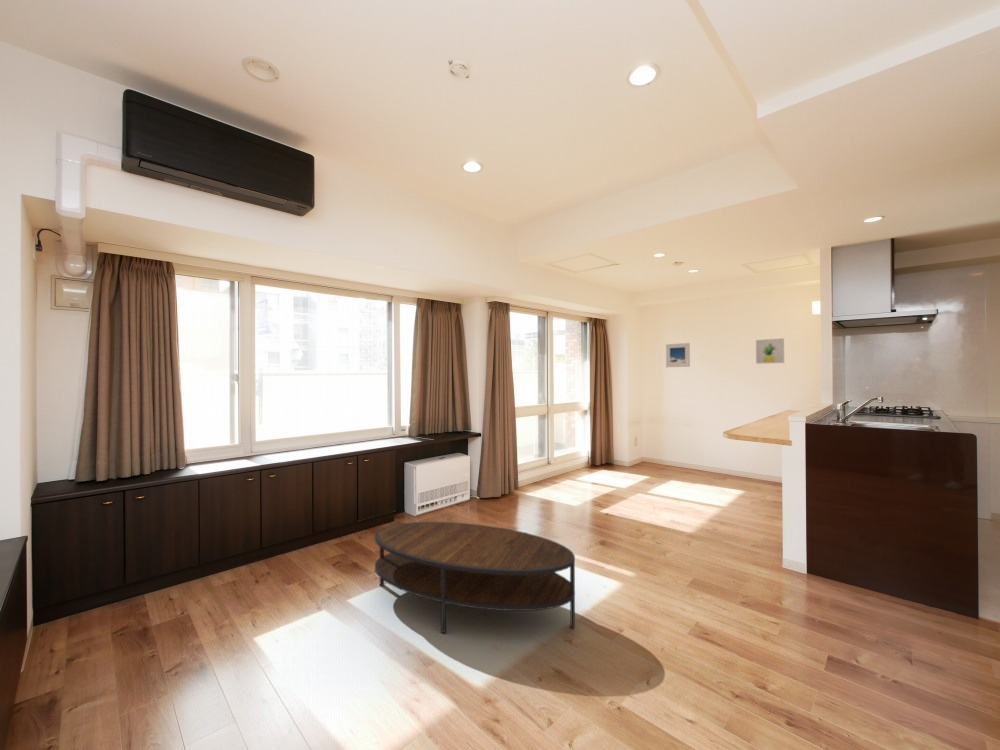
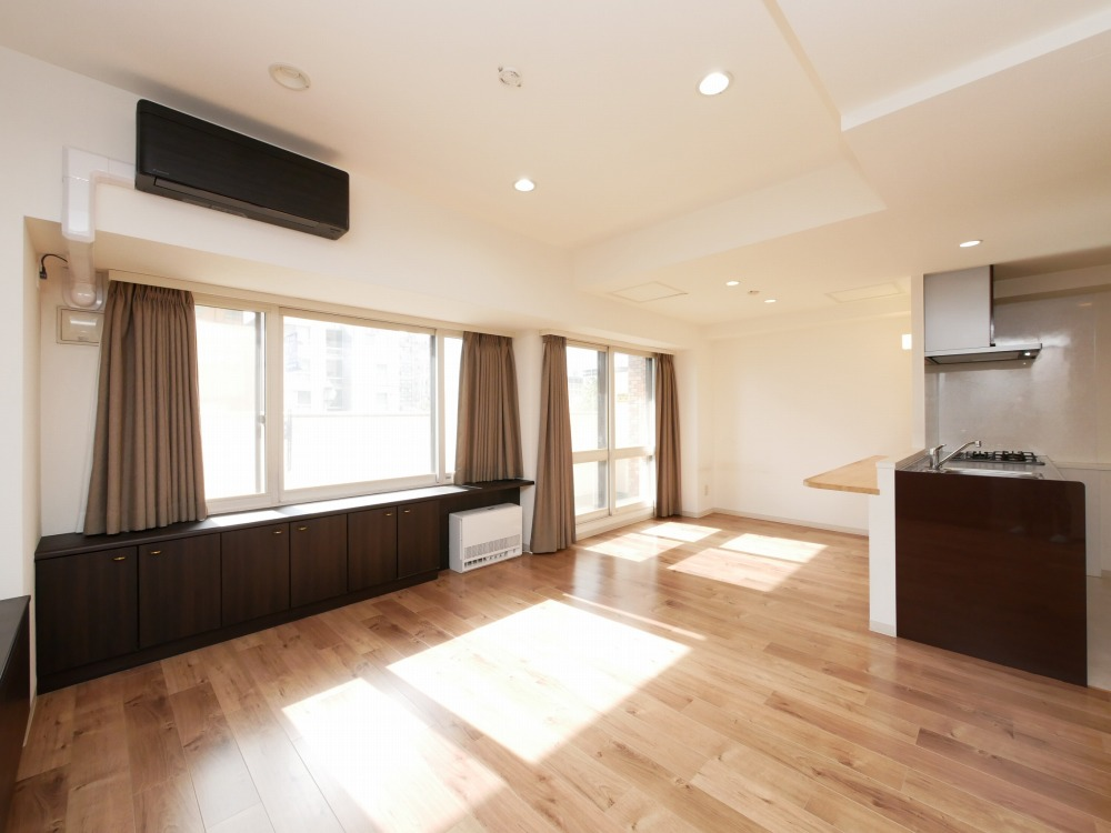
- coffee table [374,521,576,634]
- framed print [665,342,691,368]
- wall art [755,337,785,365]
